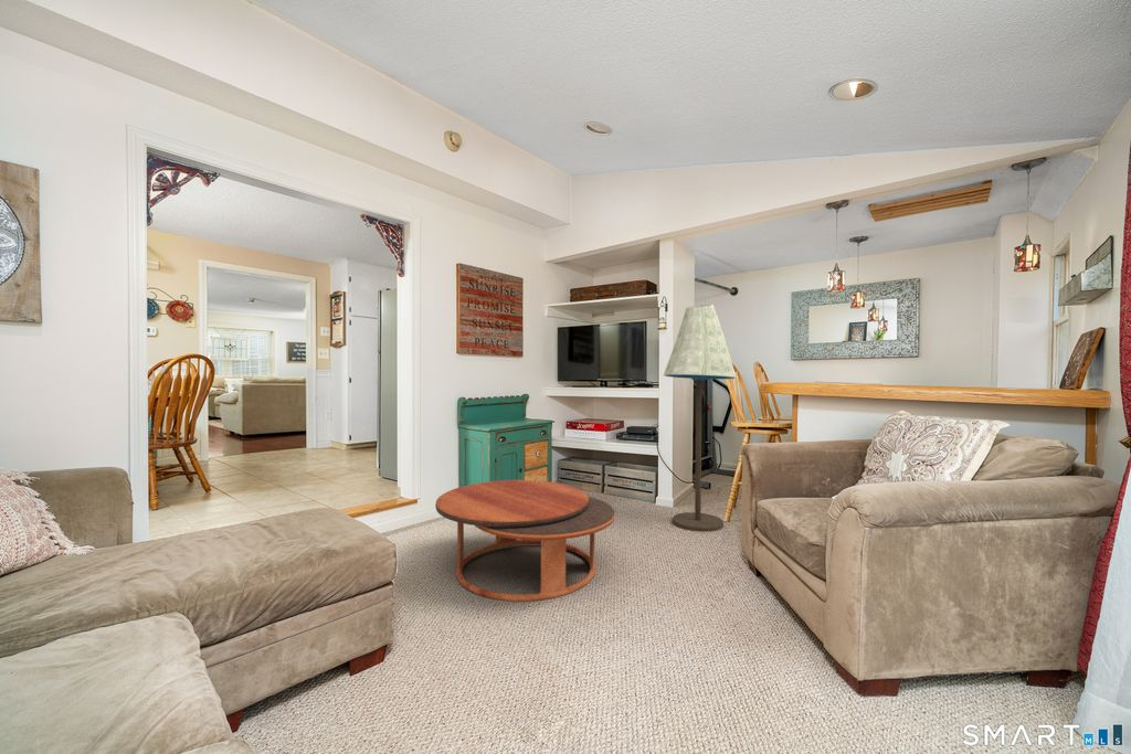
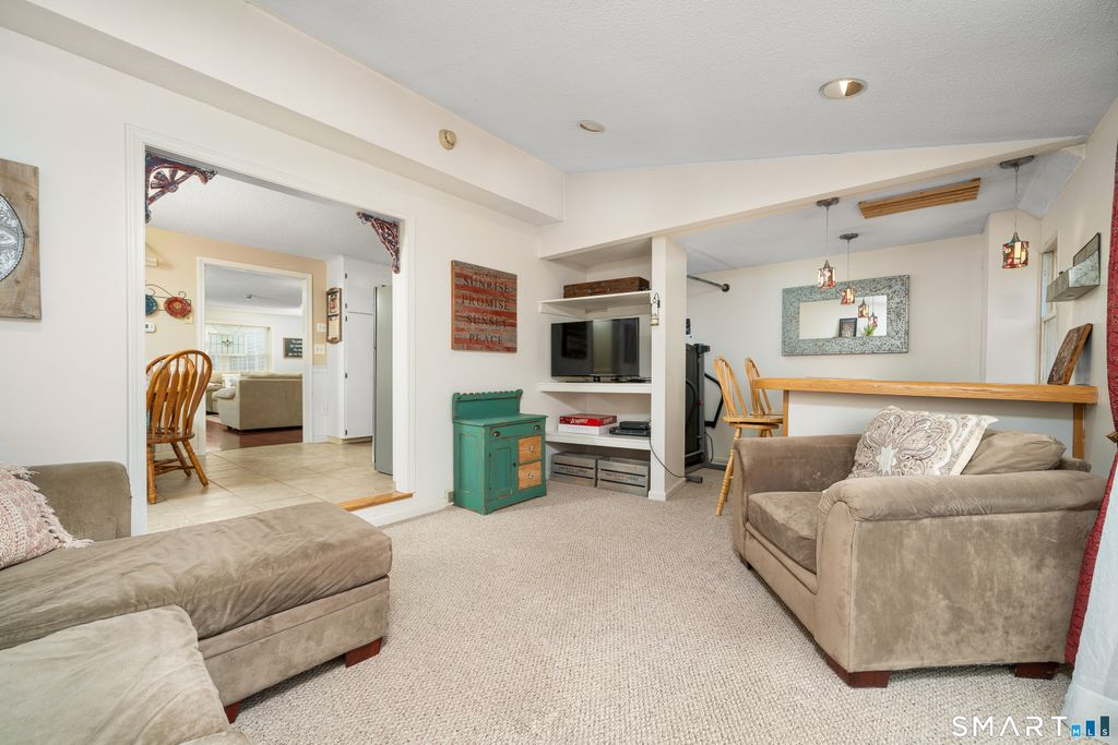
- coffee table [434,479,616,603]
- floor lamp [663,304,737,533]
